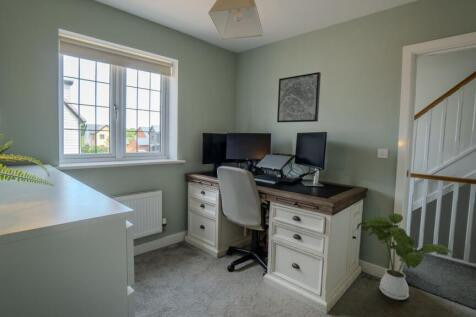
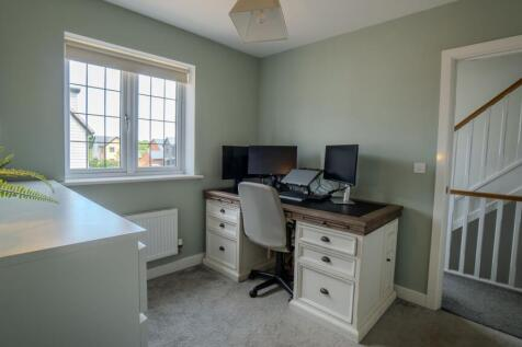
- wall art [276,71,322,123]
- house plant [356,212,458,301]
